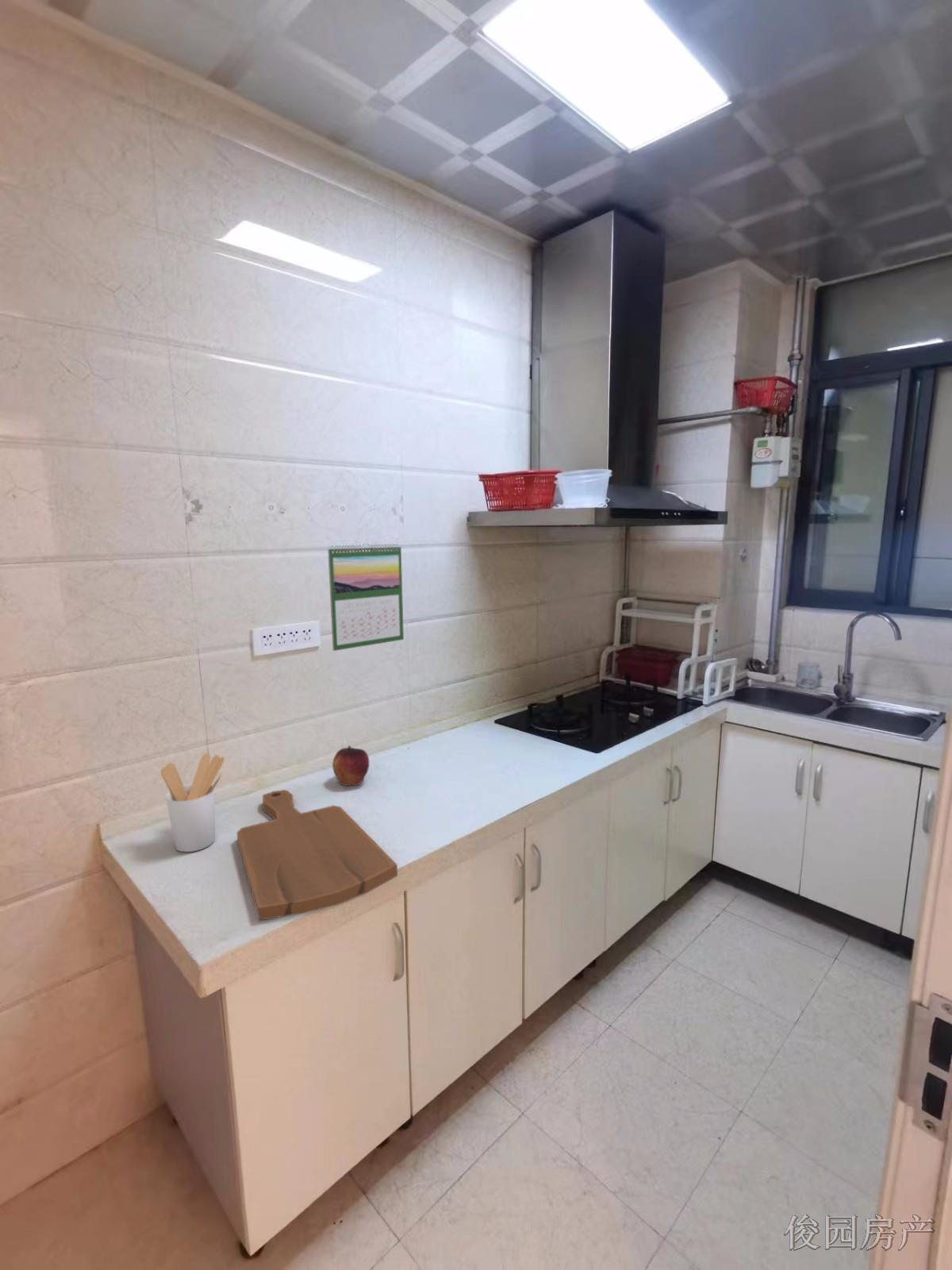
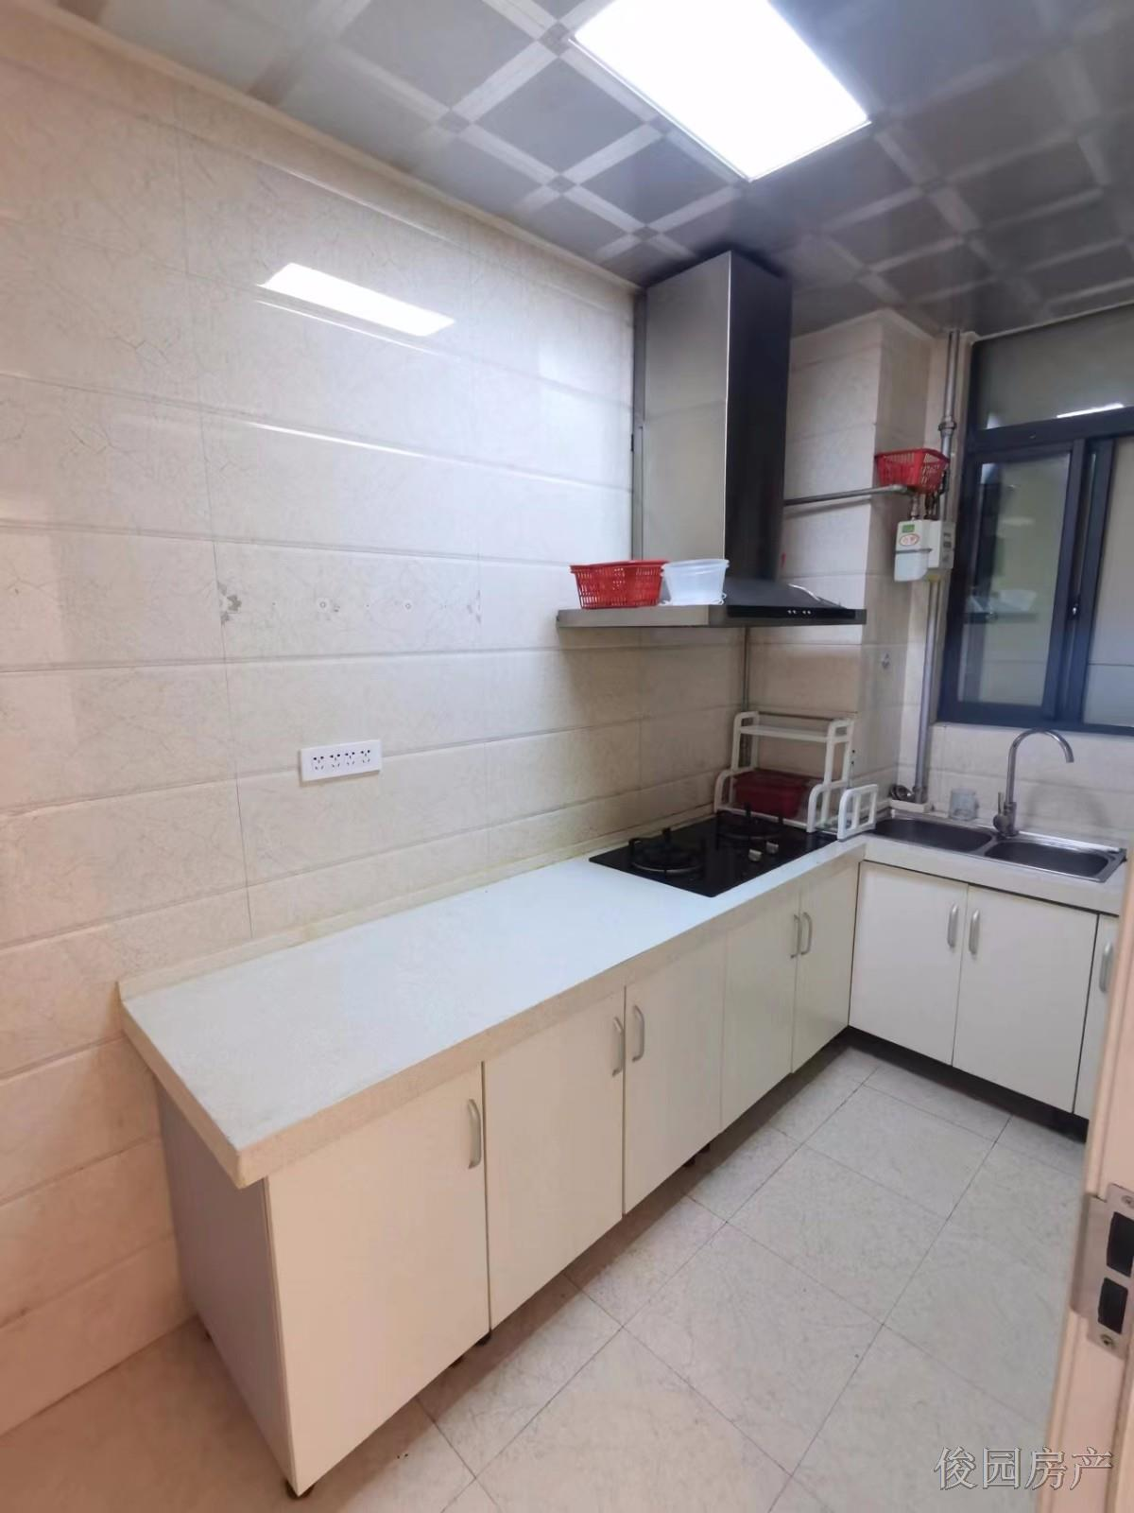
- cutting board [236,789,398,921]
- fruit [332,745,370,787]
- calendar [327,542,405,652]
- utensil holder [159,753,225,852]
